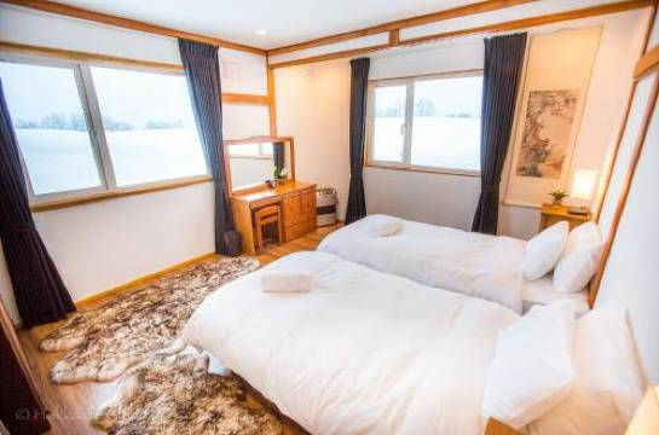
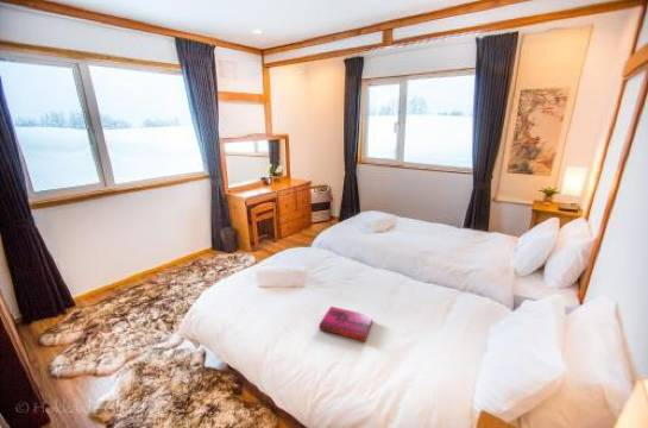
+ hardback book [317,306,375,342]
